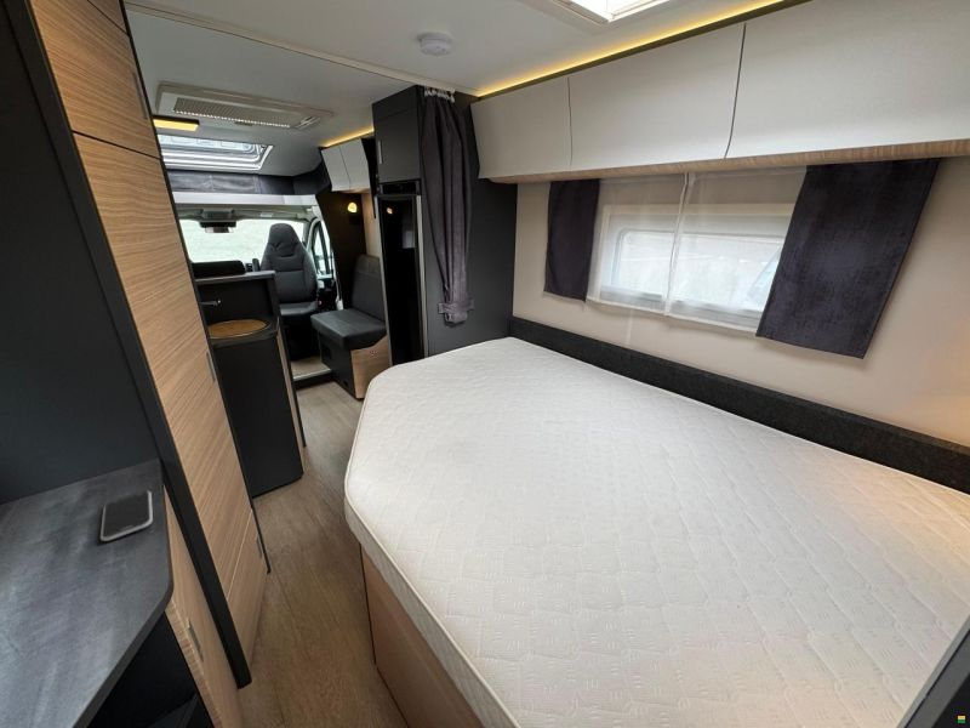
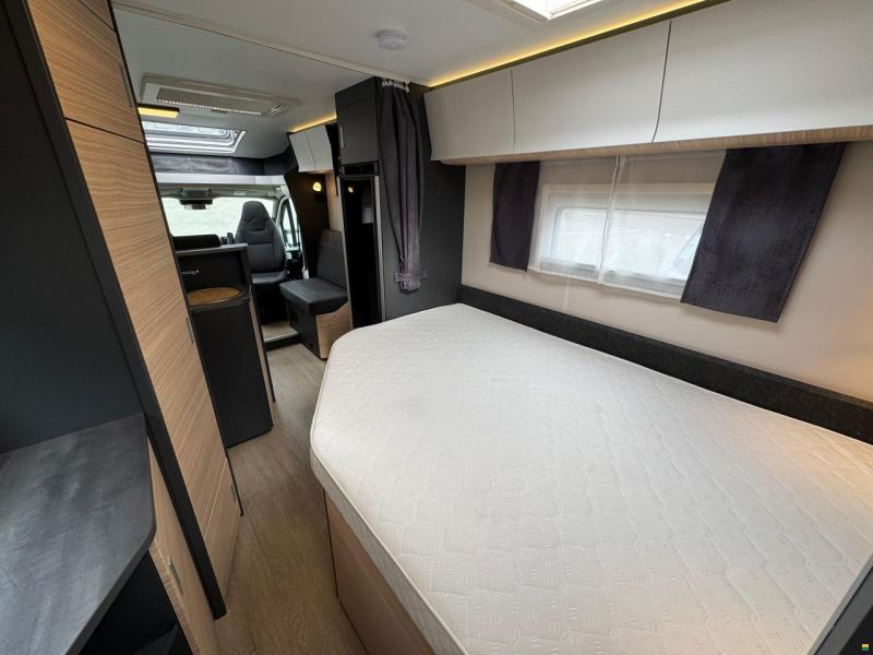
- smartphone [99,490,154,542]
